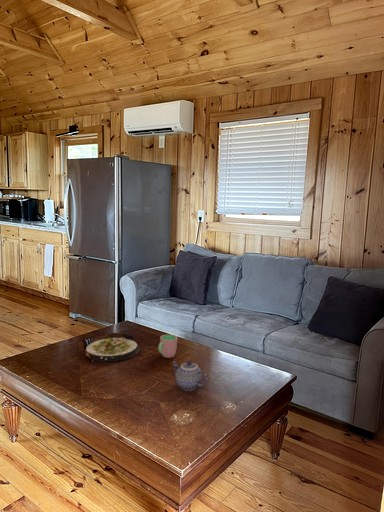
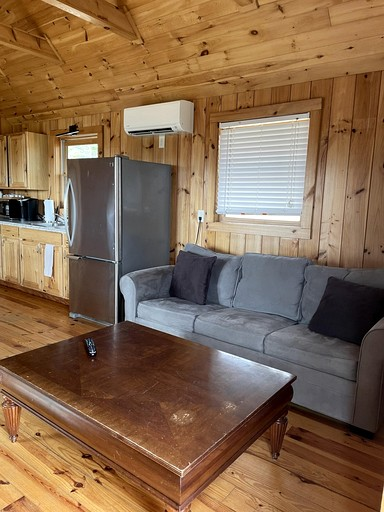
- cup [157,334,178,359]
- salad plate [84,332,141,363]
- teapot [171,360,208,392]
